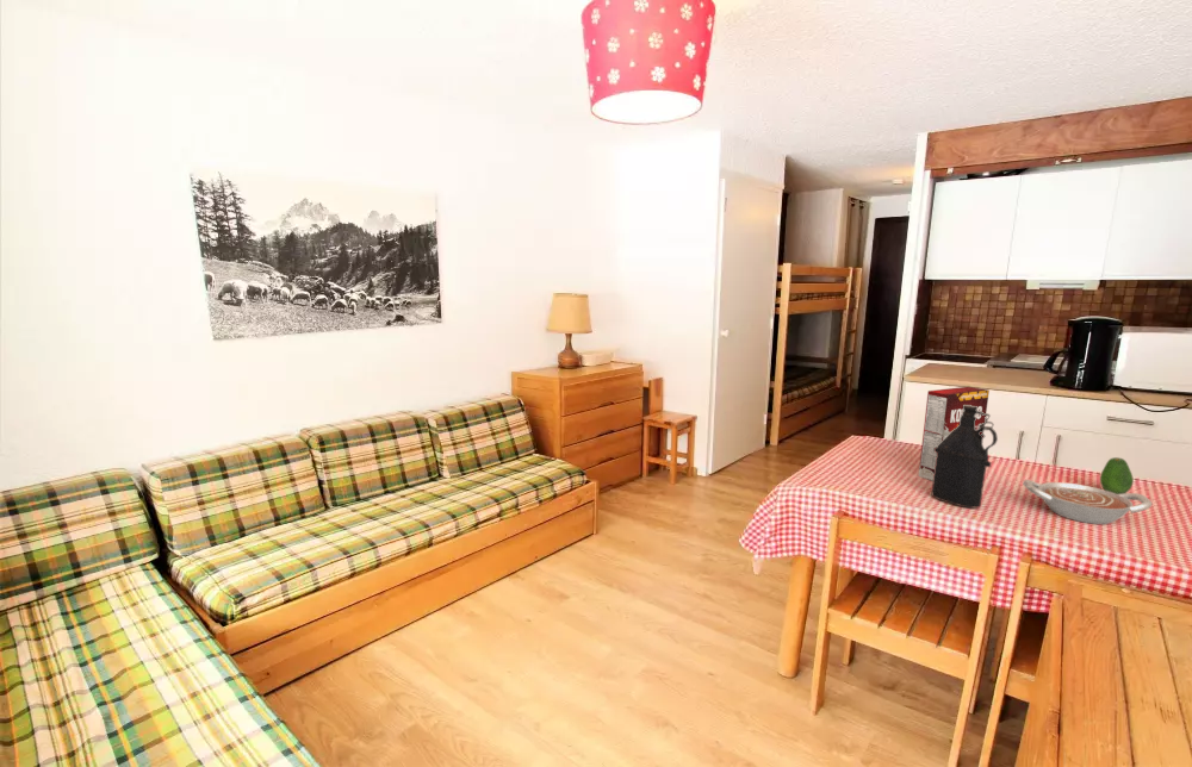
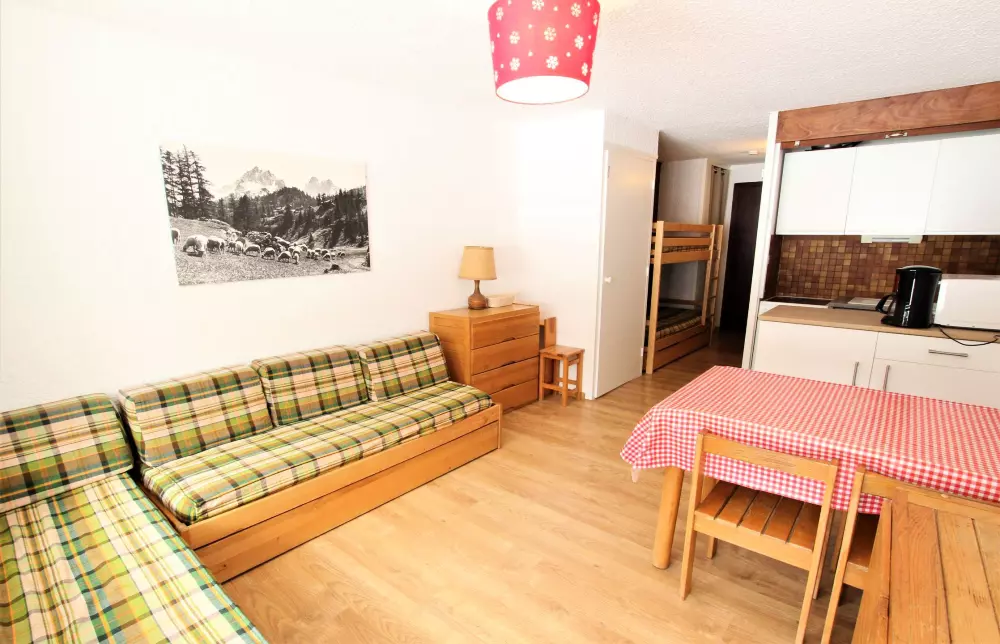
- cereal box [917,386,991,482]
- fruit [1099,456,1135,494]
- bottle [931,405,999,509]
- bowl [1022,479,1154,525]
